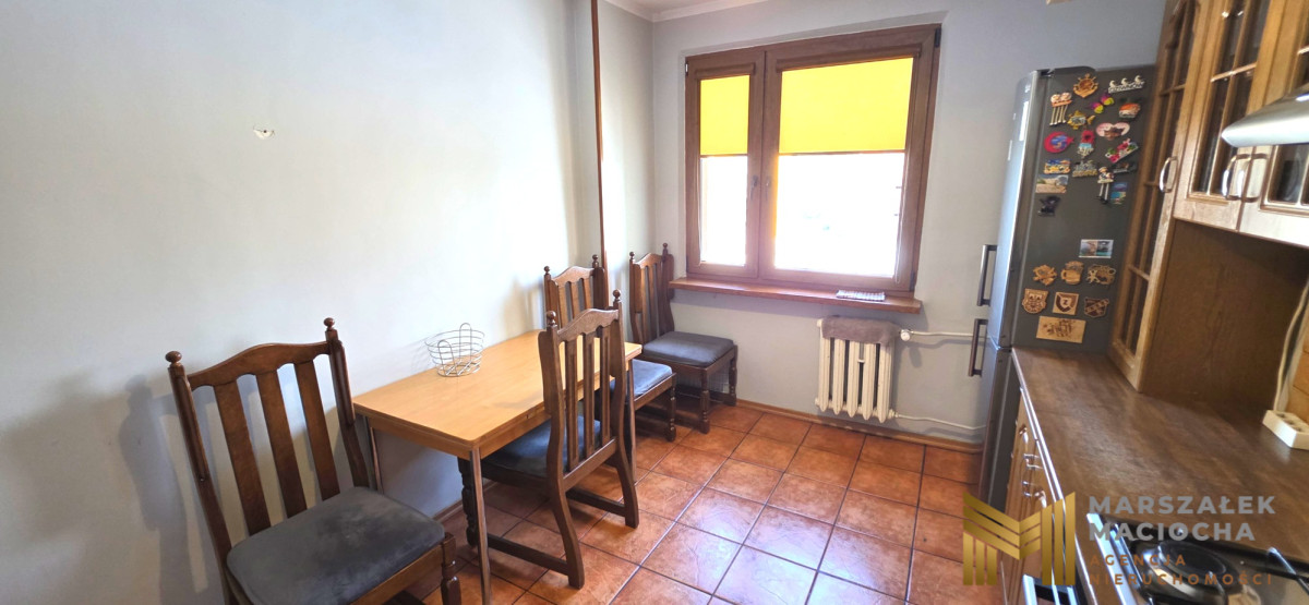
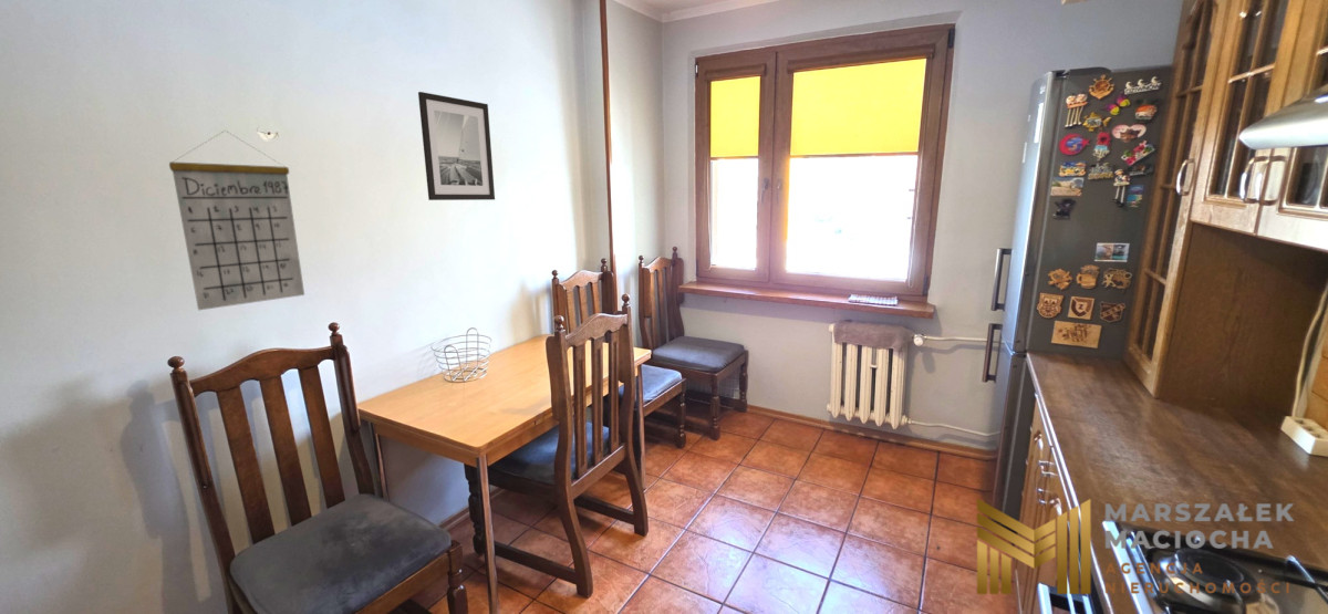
+ wall art [417,91,496,201]
+ calendar [168,129,305,311]
